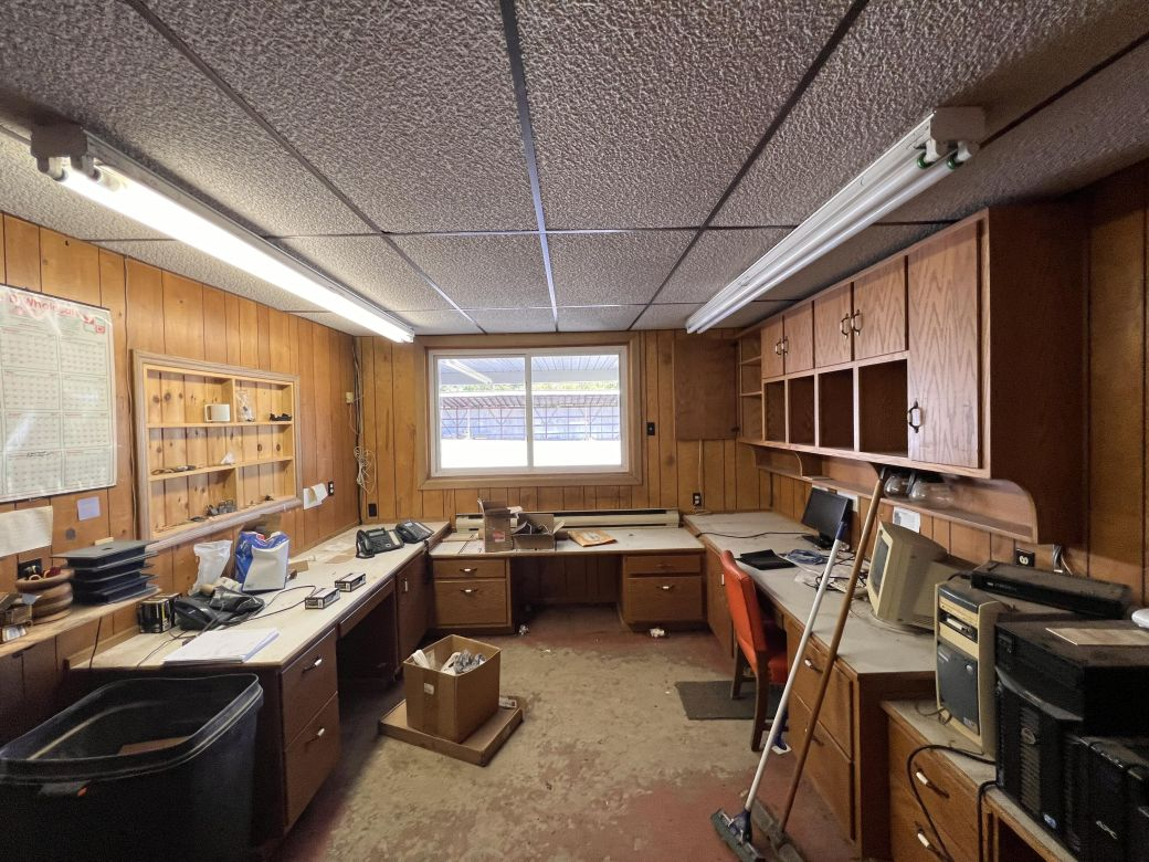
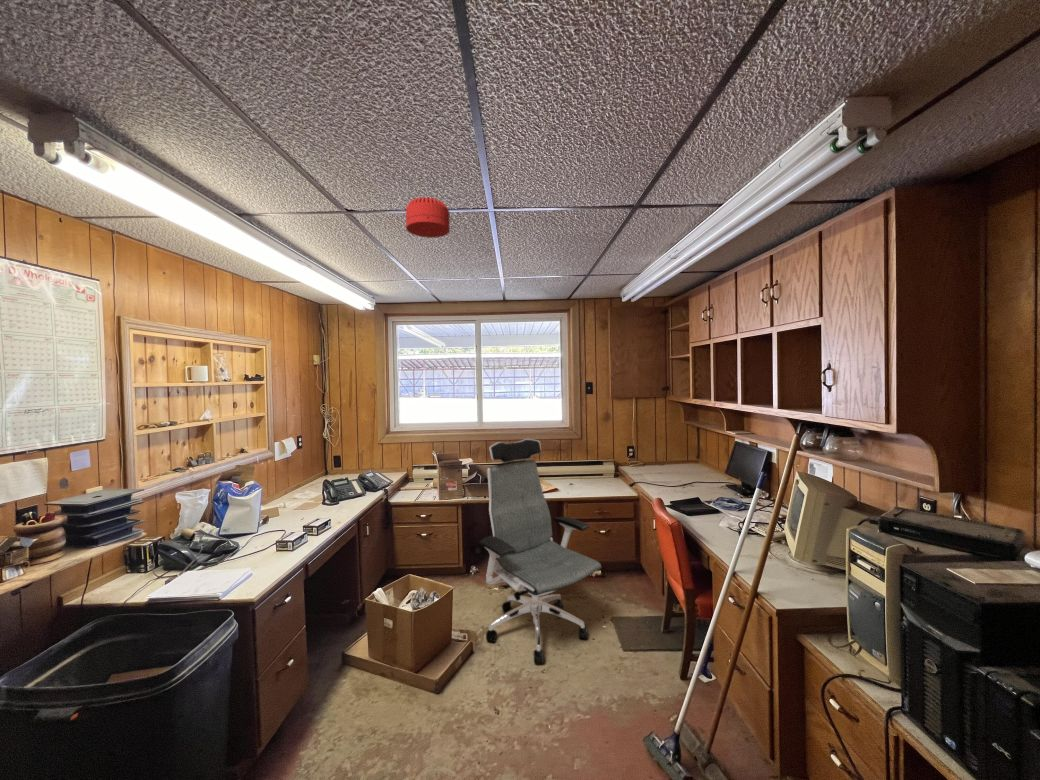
+ office chair [478,438,602,664]
+ smoke detector [405,196,451,239]
